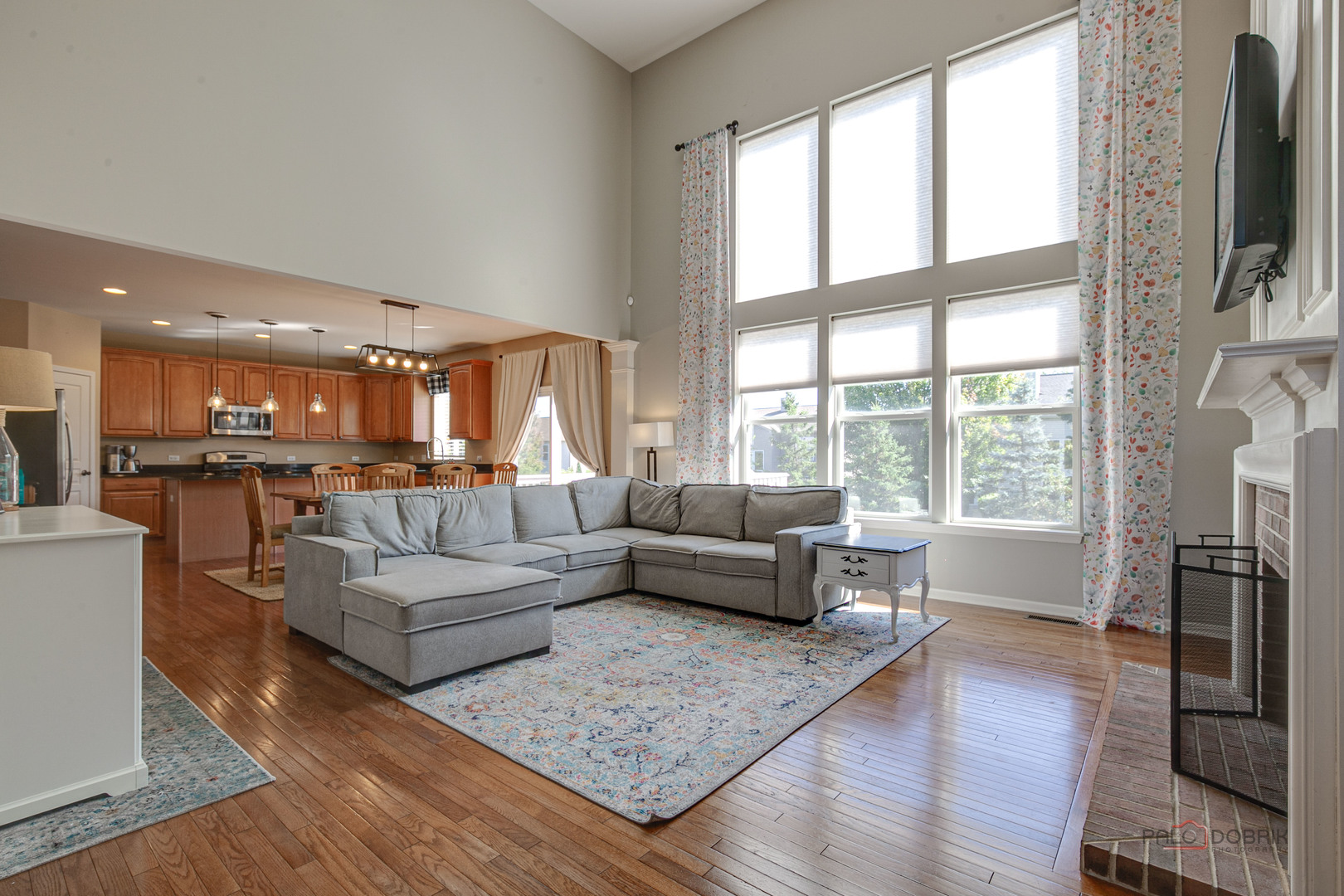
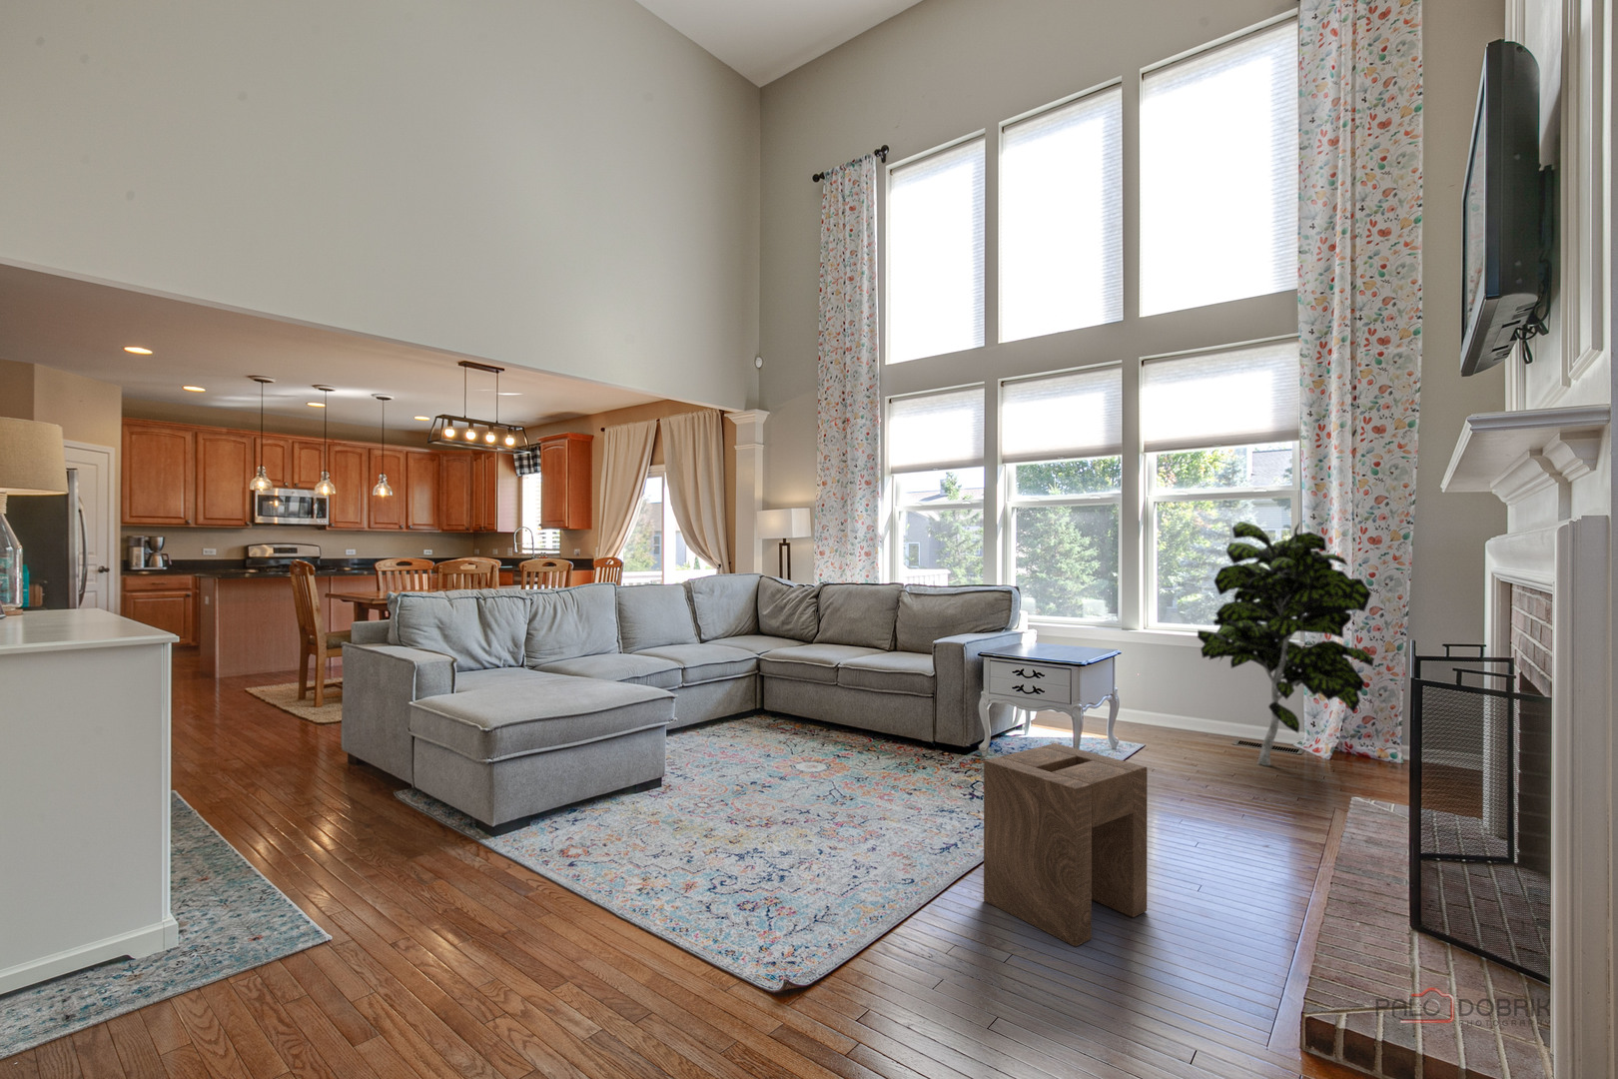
+ stool [982,742,1148,948]
+ indoor plant [1197,520,1375,767]
